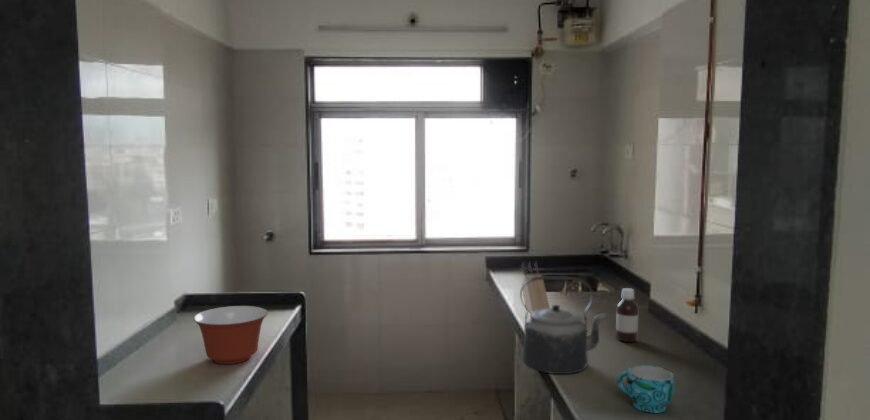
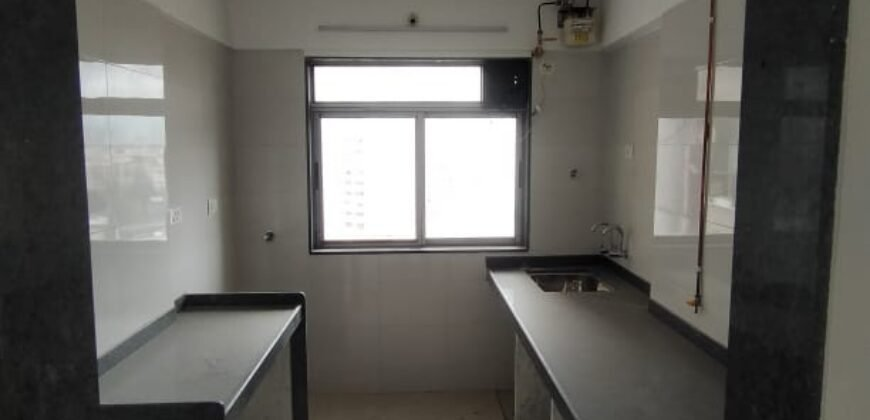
- kettle [519,275,607,375]
- knife block [521,260,551,313]
- bottle [615,287,639,343]
- mixing bowl [192,305,269,365]
- cup [616,364,676,414]
